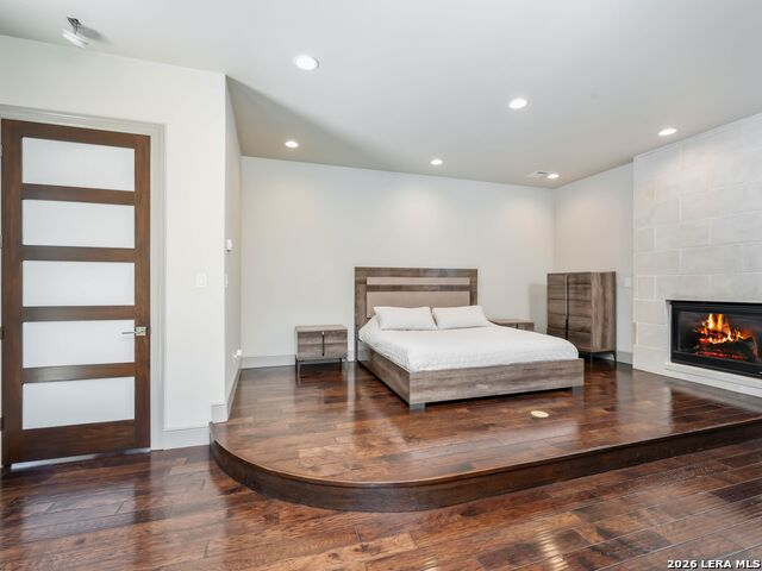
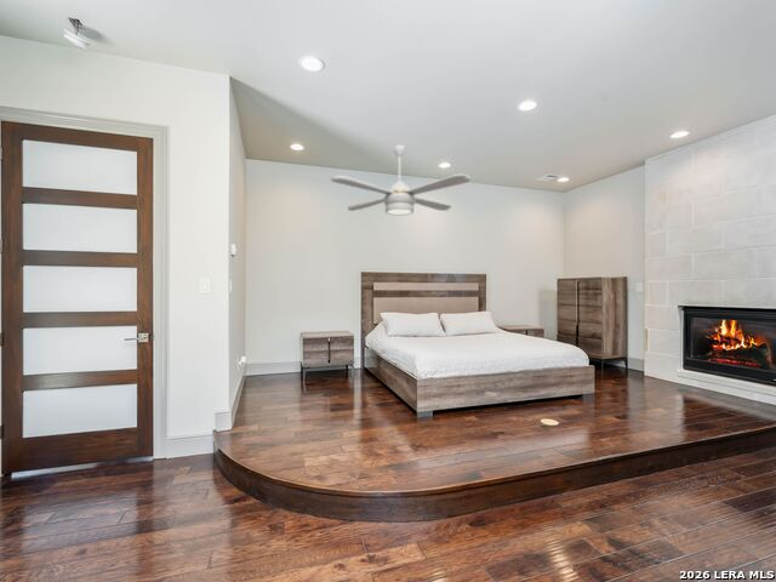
+ ceiling fan [330,144,472,216]
